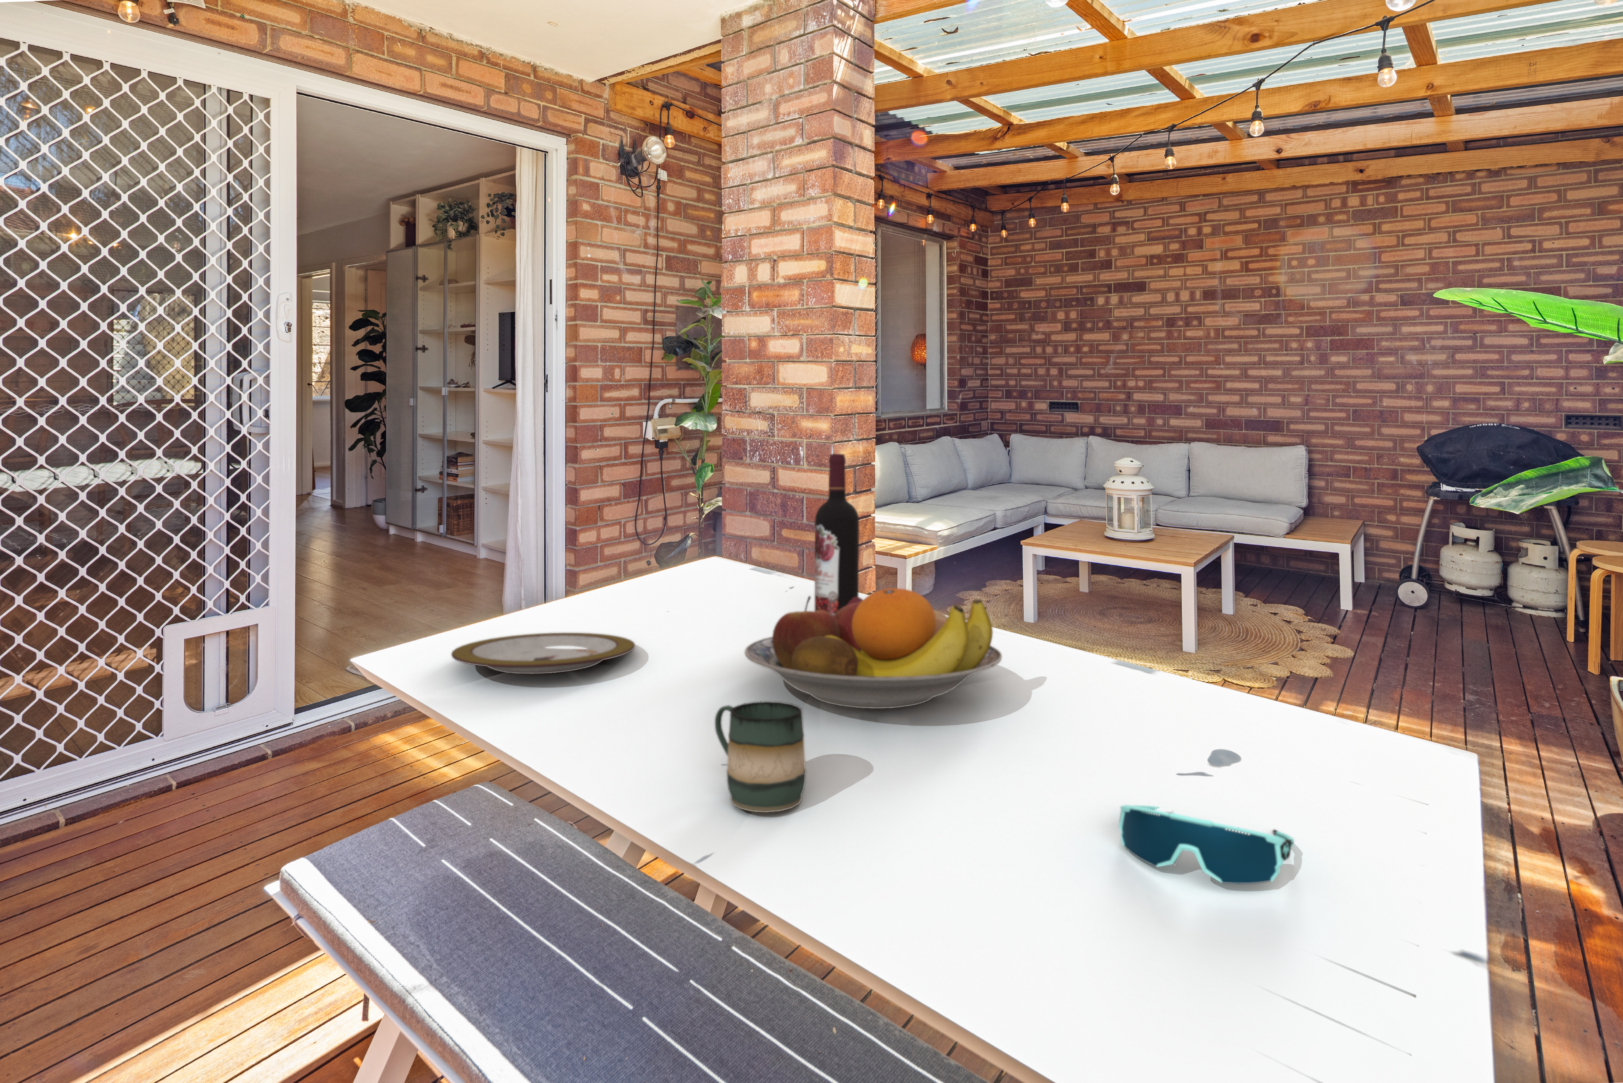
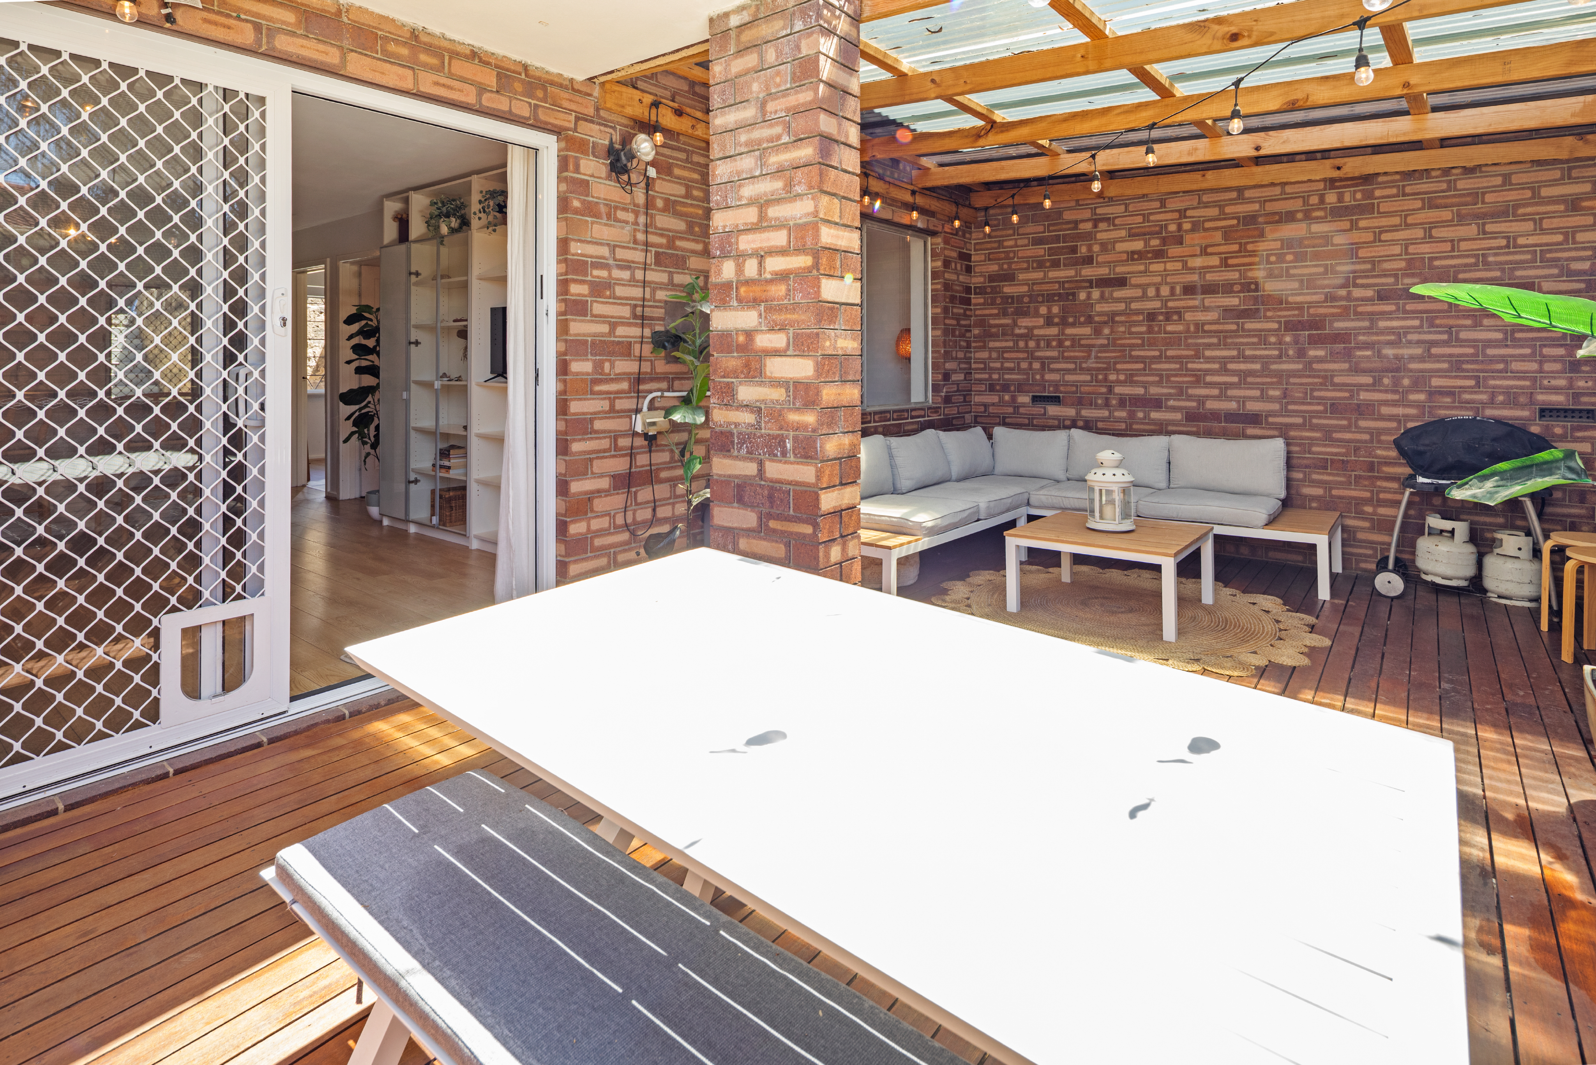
- plate [451,632,636,674]
- mug [714,701,807,812]
- sunglasses [1118,805,1294,884]
- wine bottle [813,453,859,616]
- fruit bowl [744,587,1003,710]
